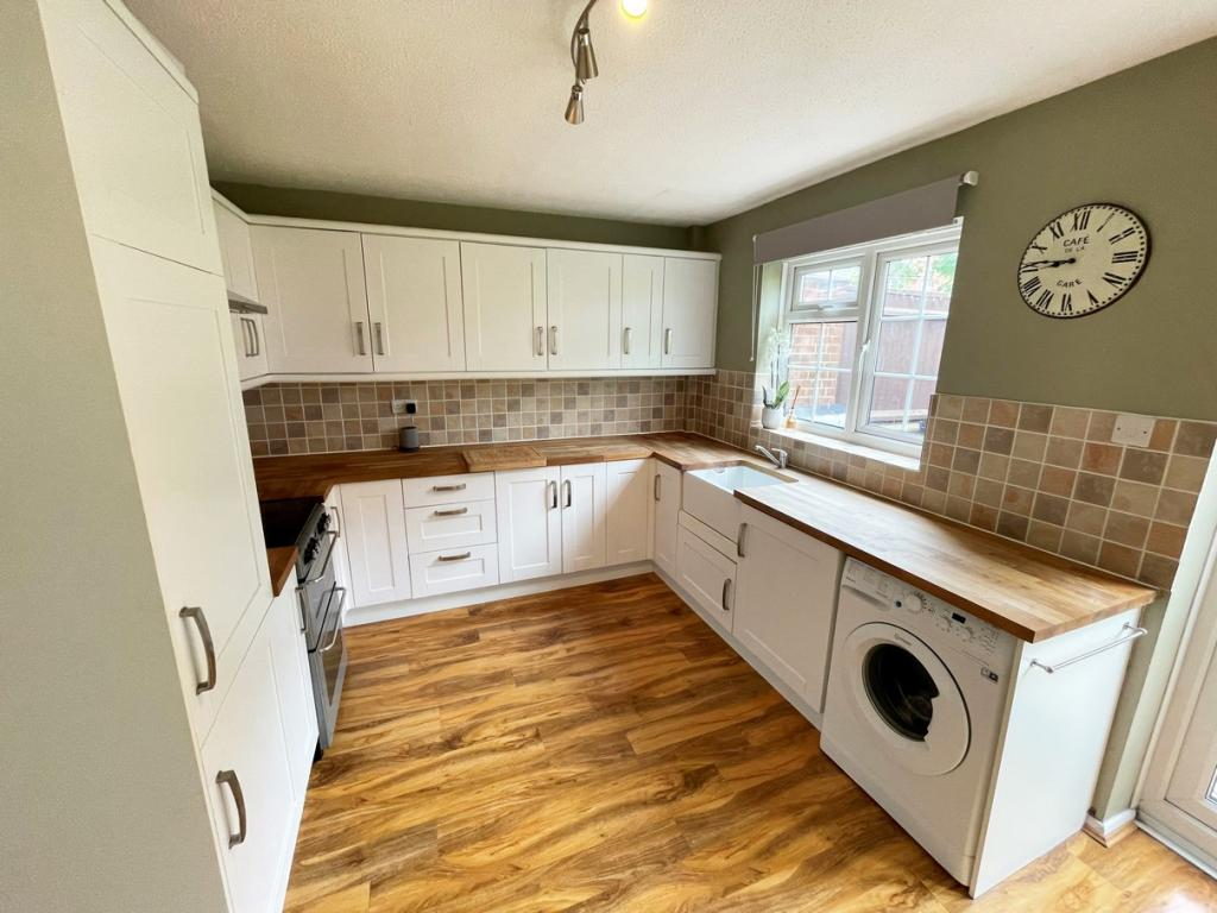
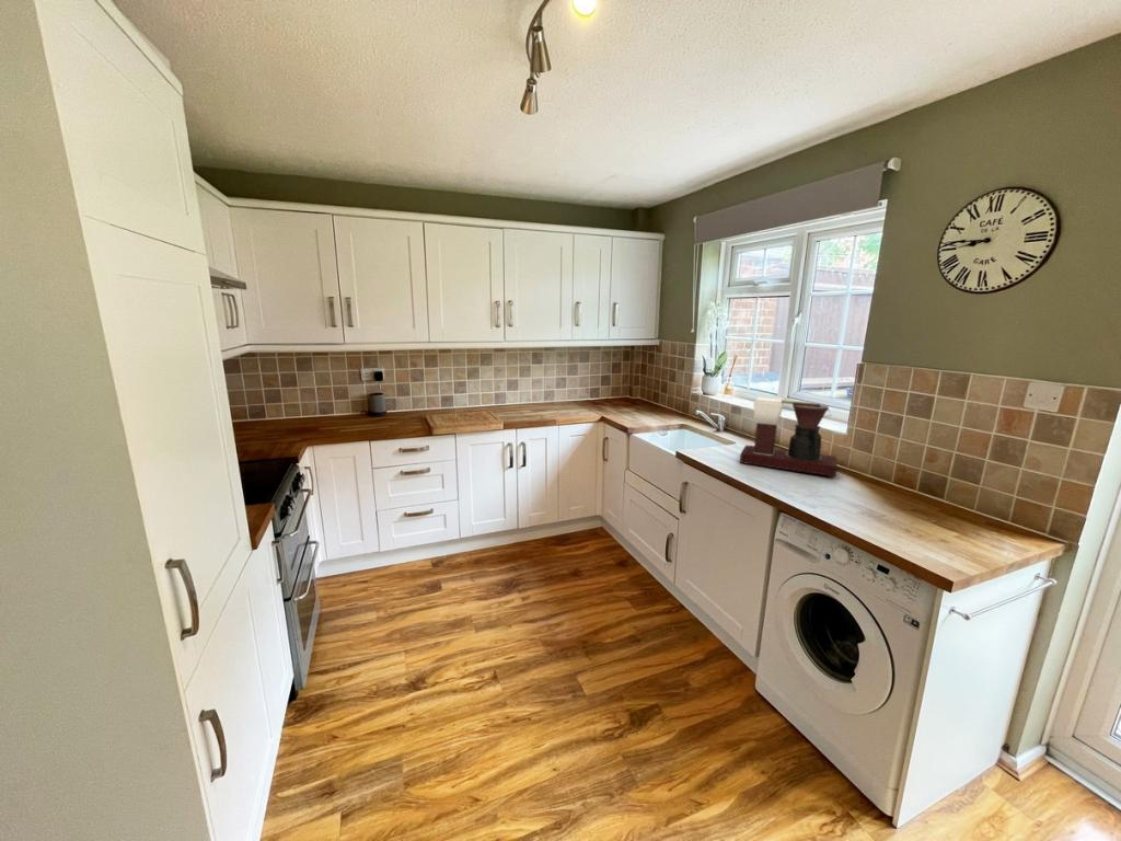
+ coffee maker [739,394,839,479]
